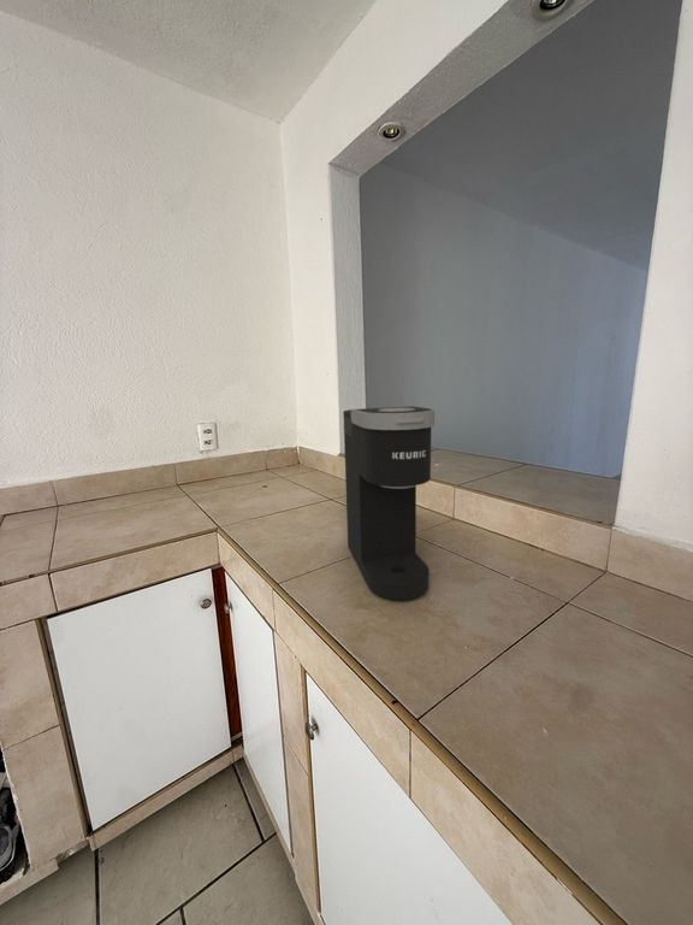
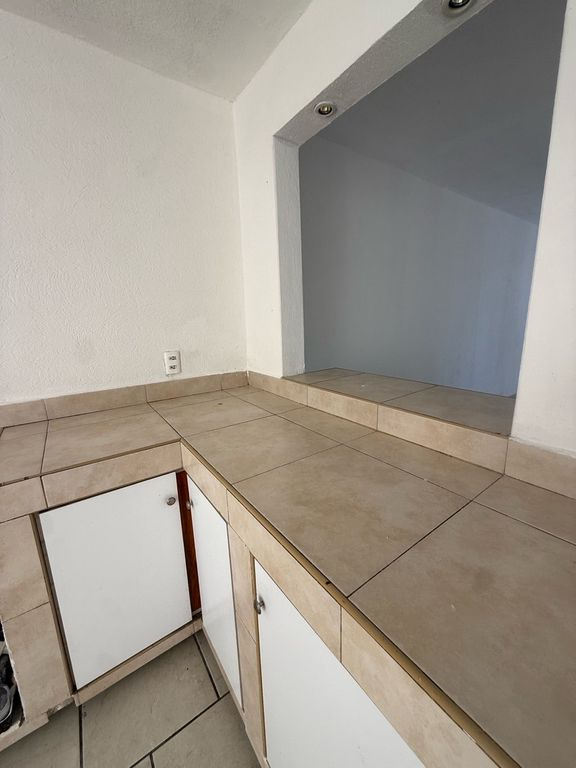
- coffee maker [342,405,436,601]
